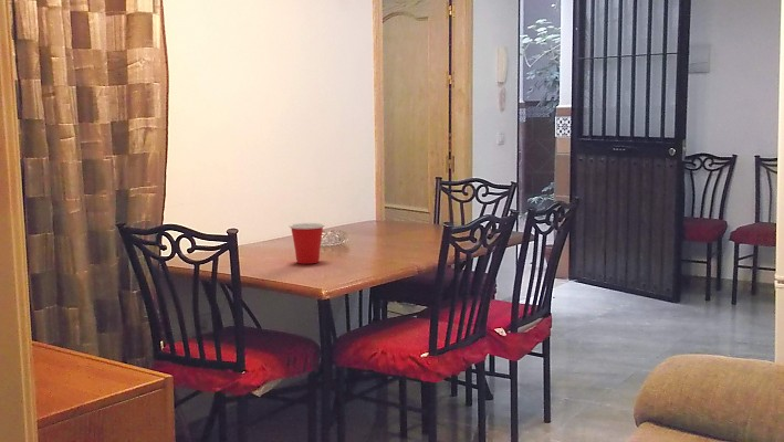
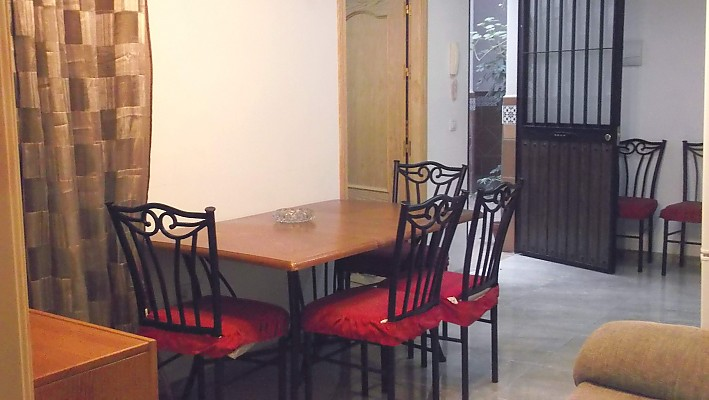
- cup [288,222,326,265]
